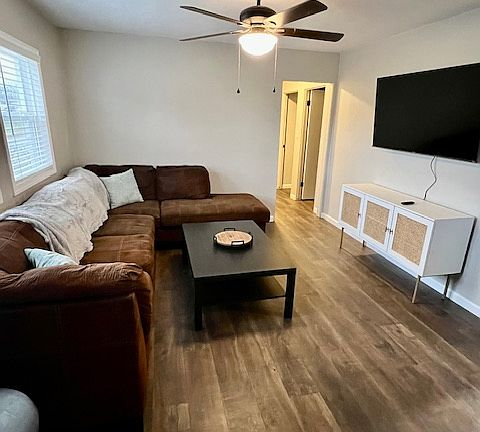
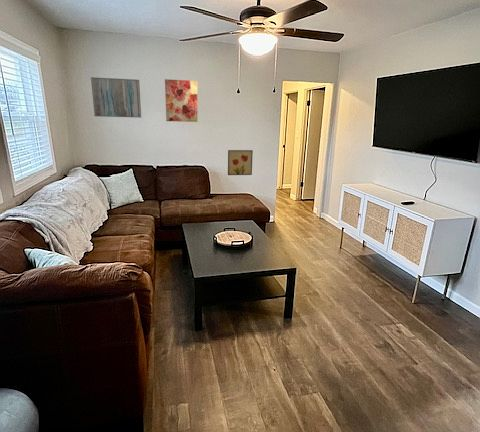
+ wall art [227,149,254,176]
+ wall art [164,78,199,123]
+ wall art [90,76,142,119]
